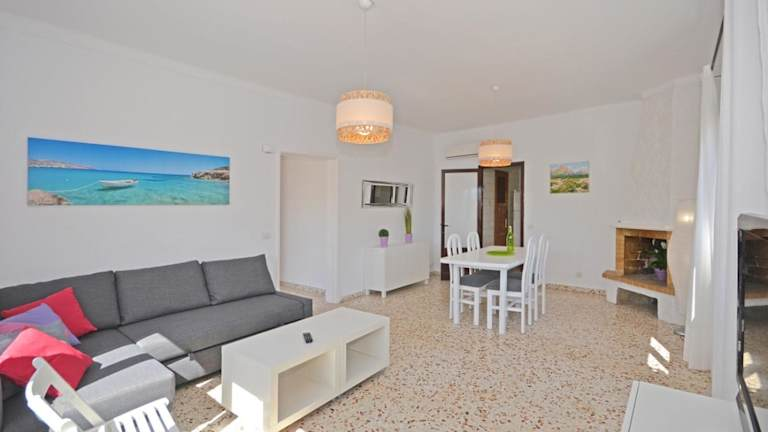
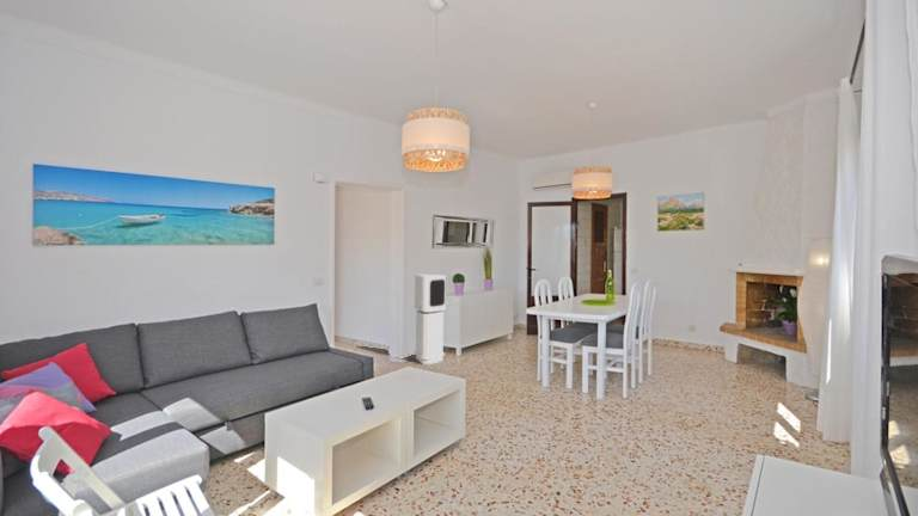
+ air purifier [414,274,447,366]
